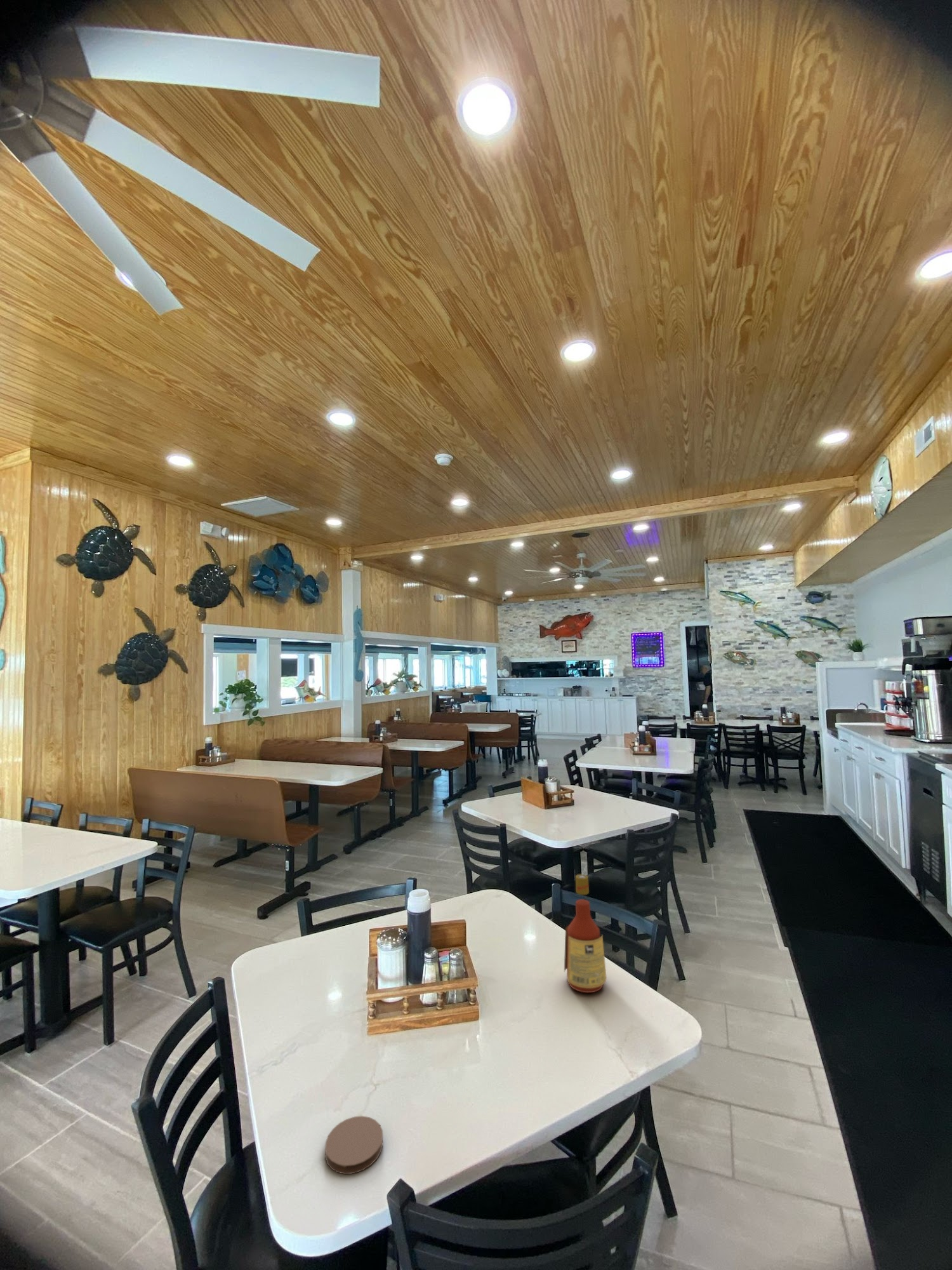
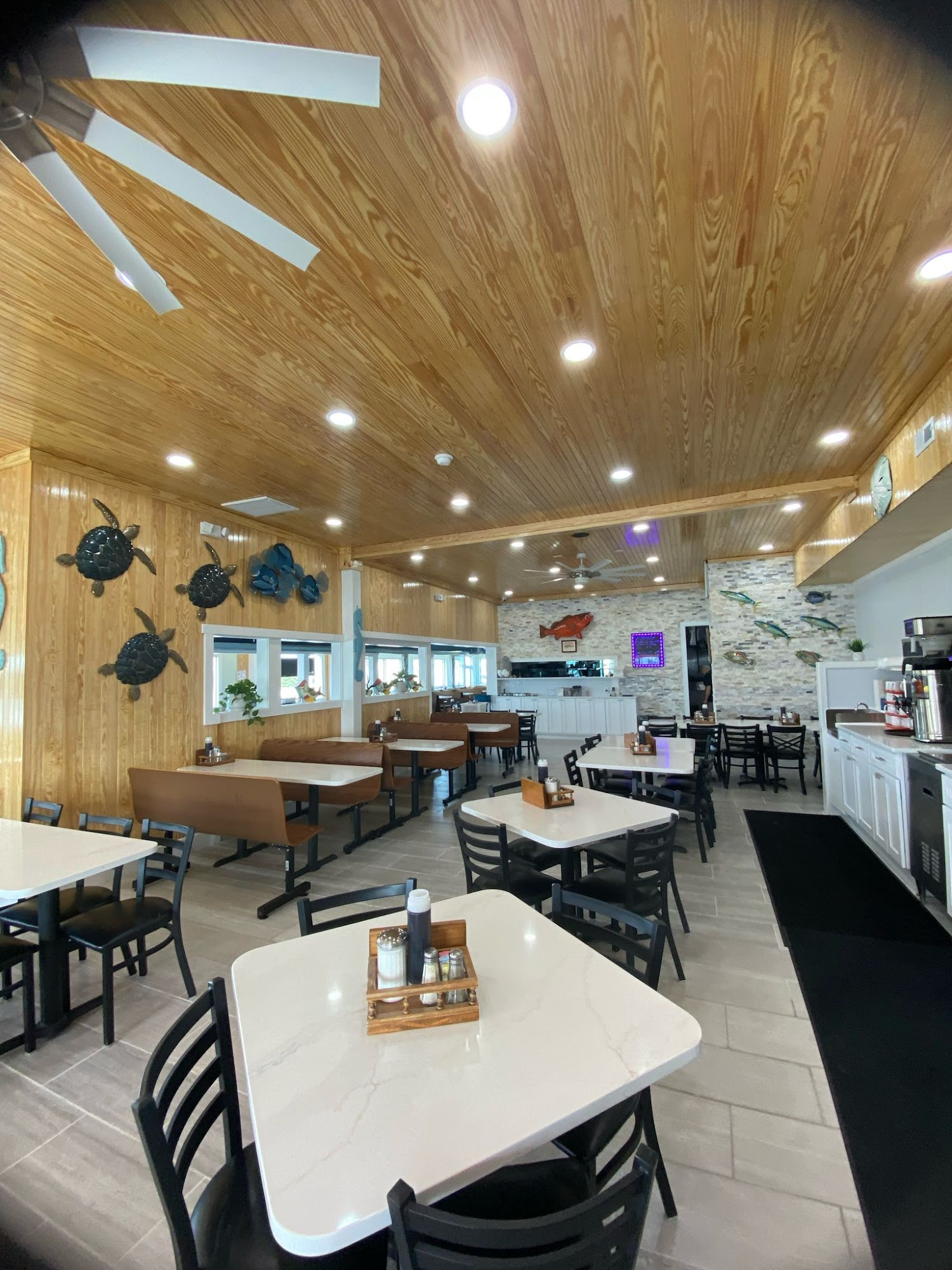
- bottle [564,874,607,994]
- coaster [324,1115,384,1175]
